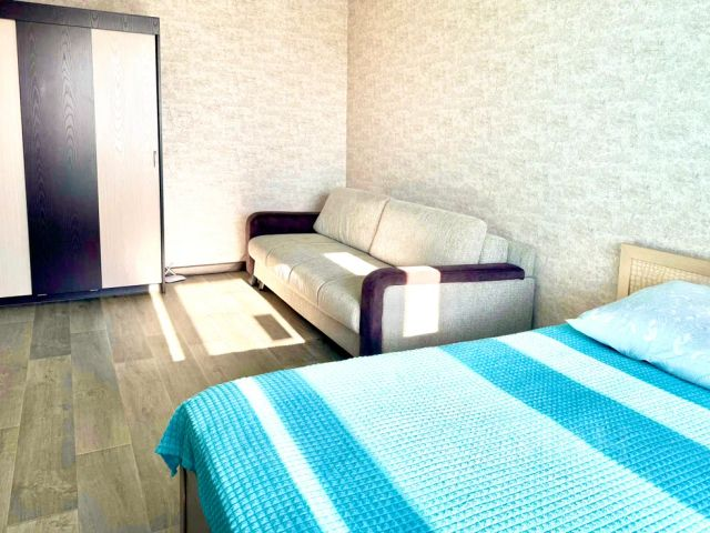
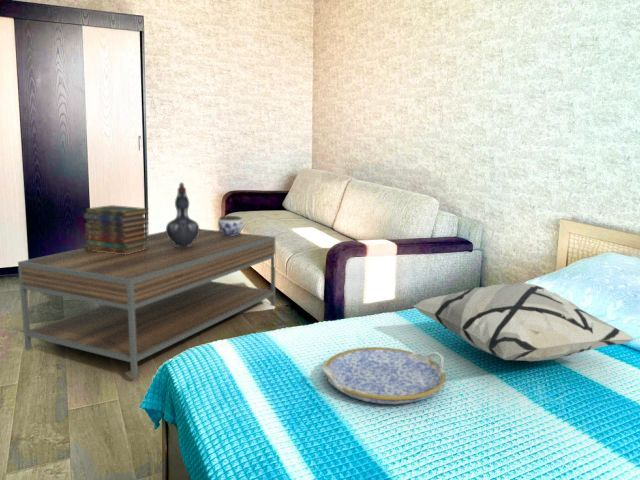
+ jar [217,215,244,236]
+ serving tray [321,346,447,405]
+ decorative vase [165,181,200,248]
+ book stack [83,204,150,255]
+ coffee table [17,228,276,379]
+ decorative pillow [411,282,636,362]
